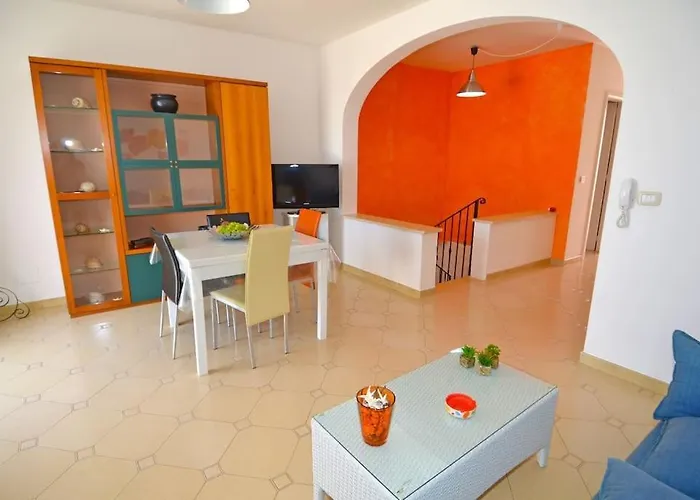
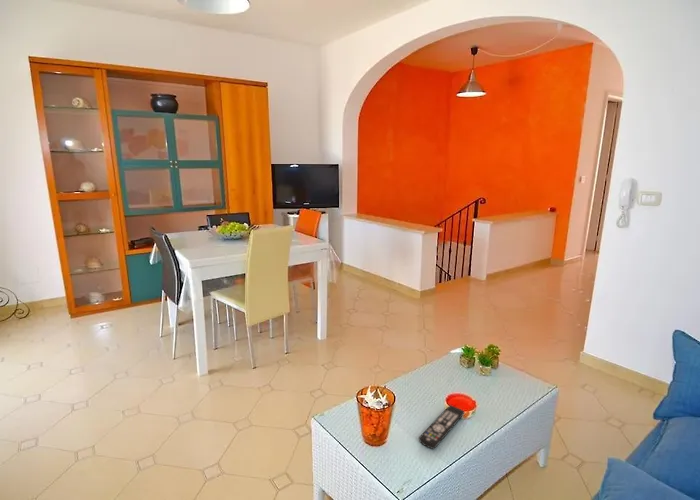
+ remote control [418,404,465,450]
